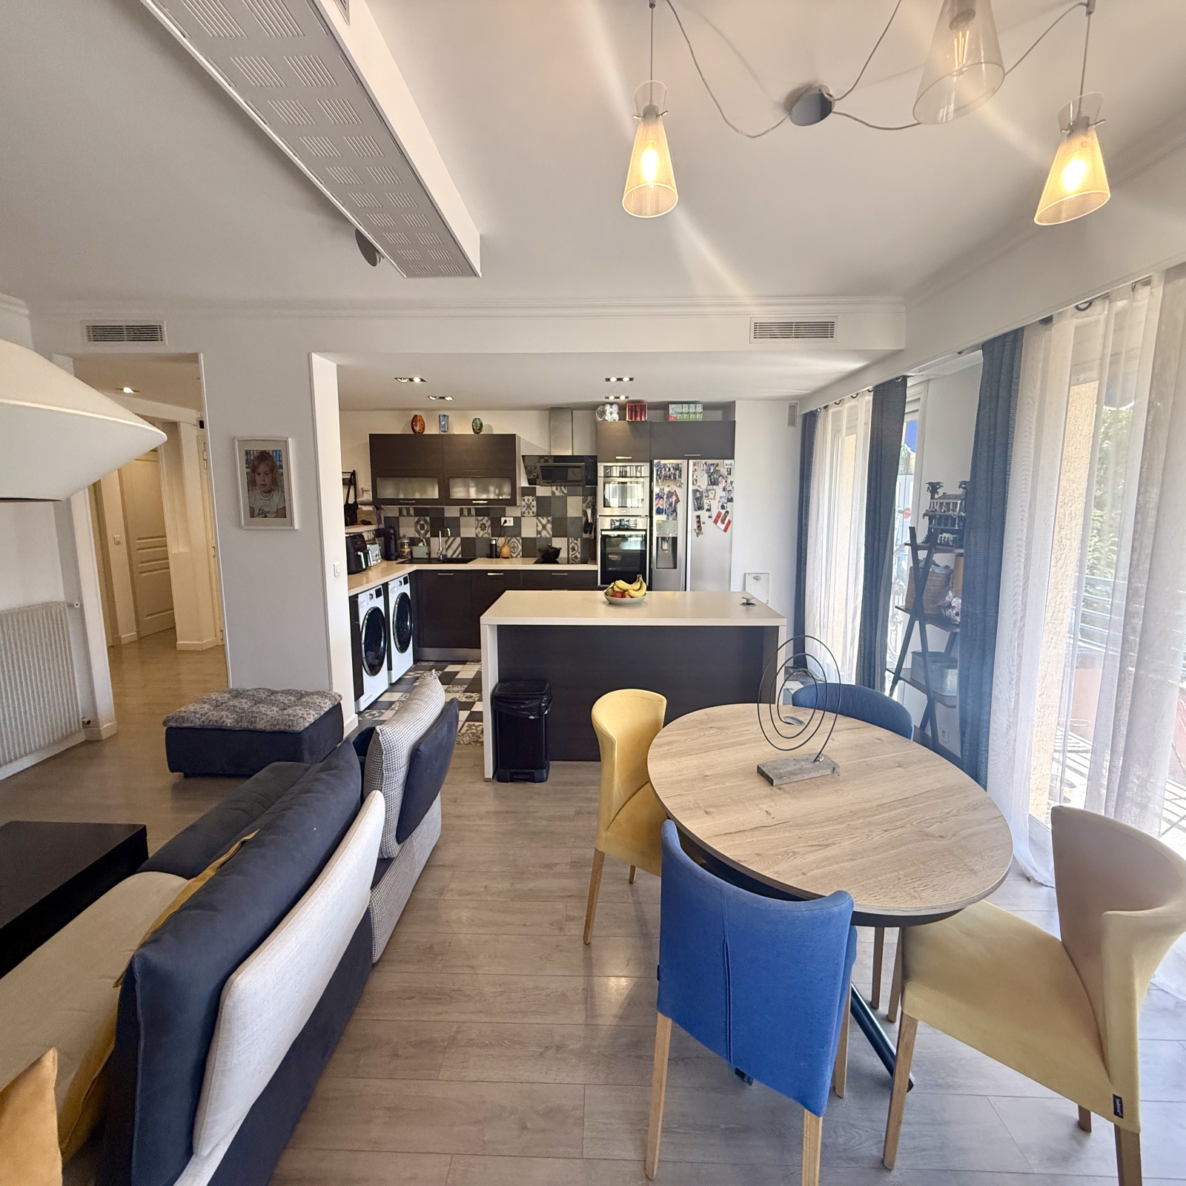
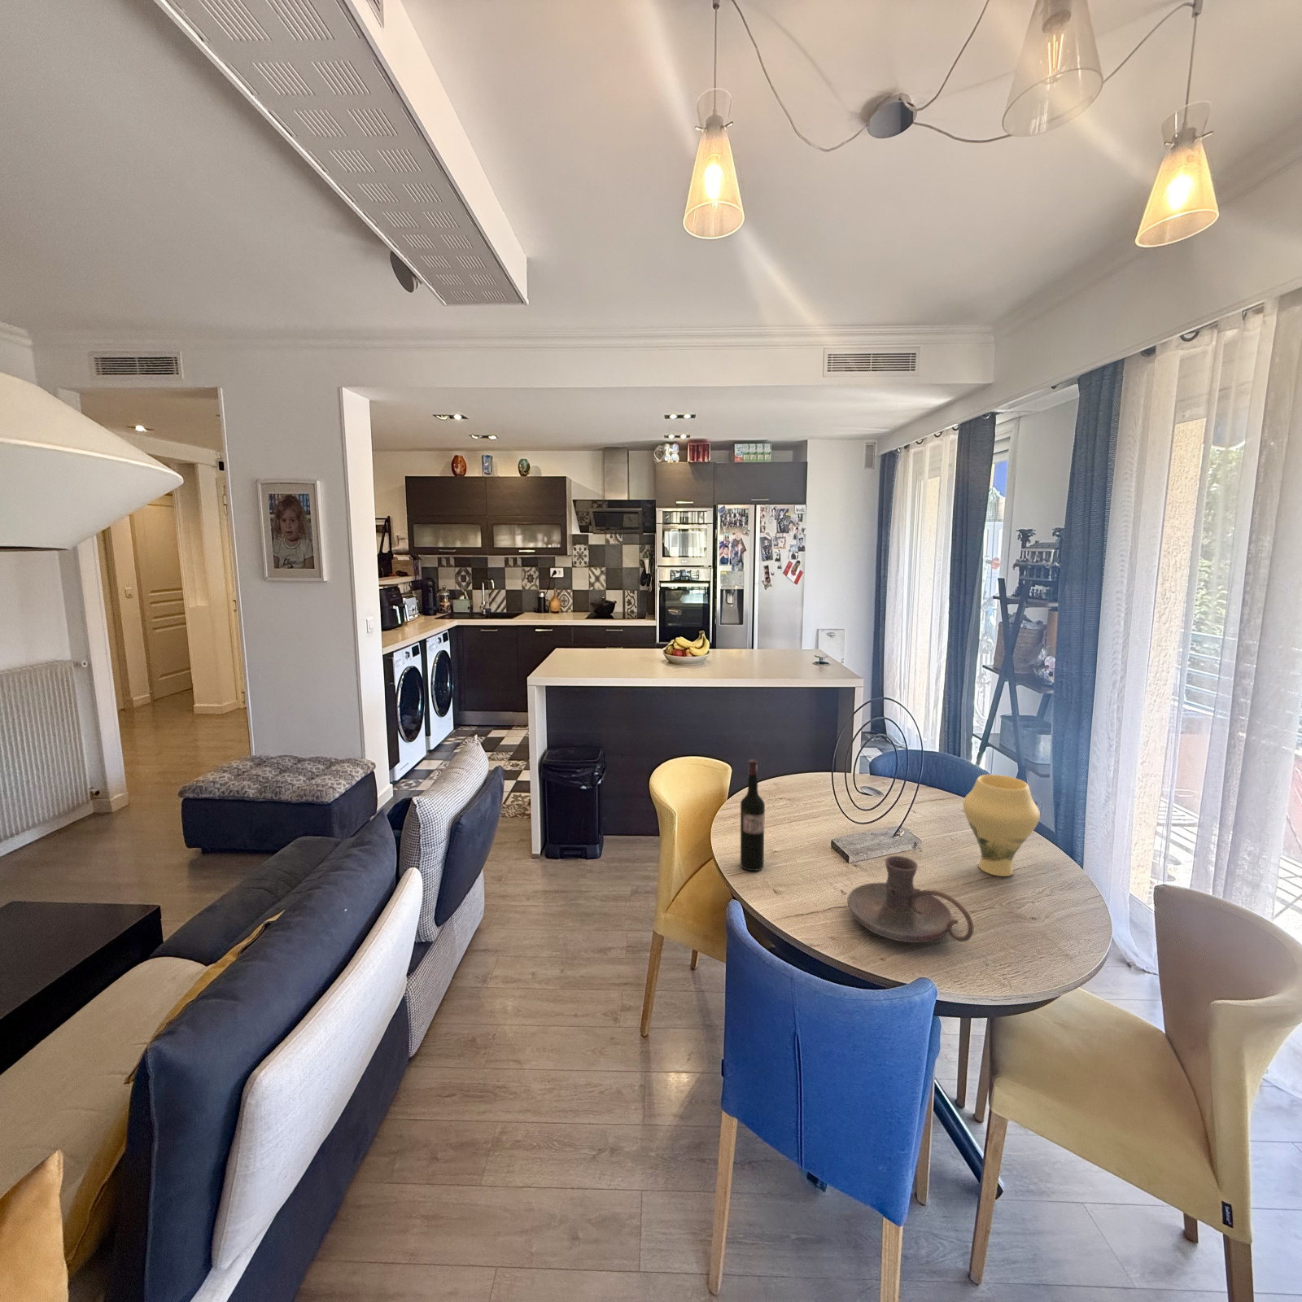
+ wine bottle [739,758,765,872]
+ vase [962,774,1041,878]
+ candle holder [847,855,974,943]
